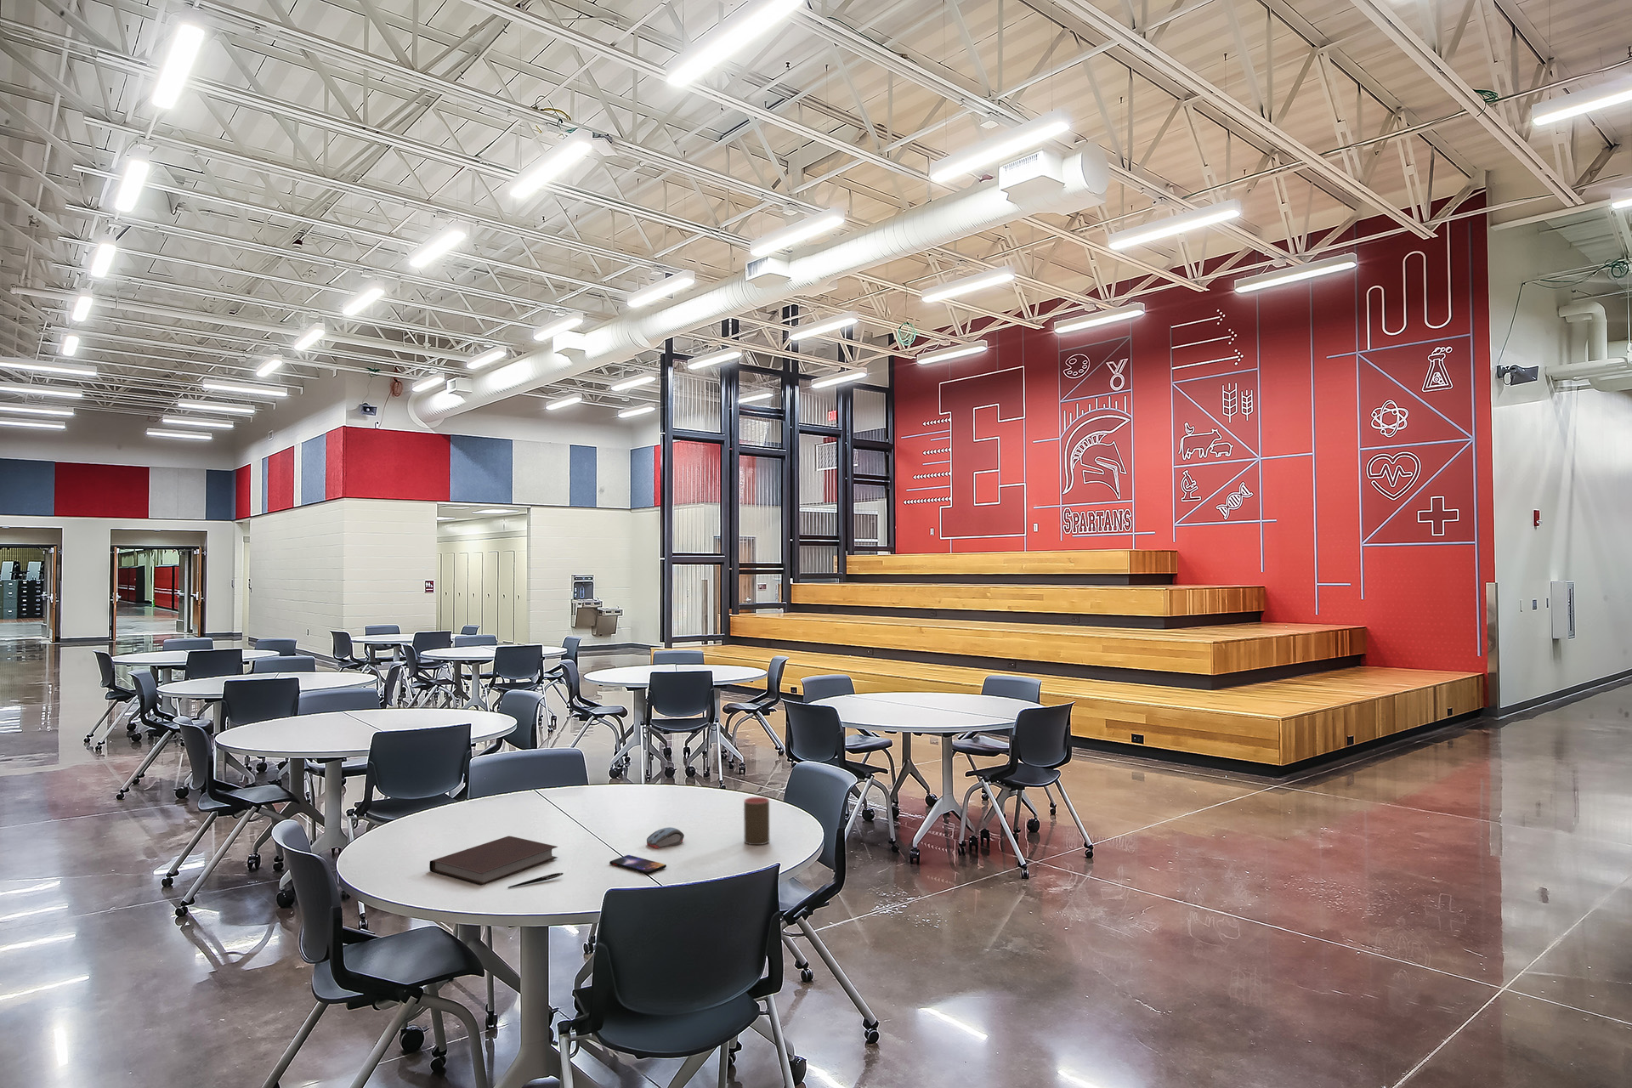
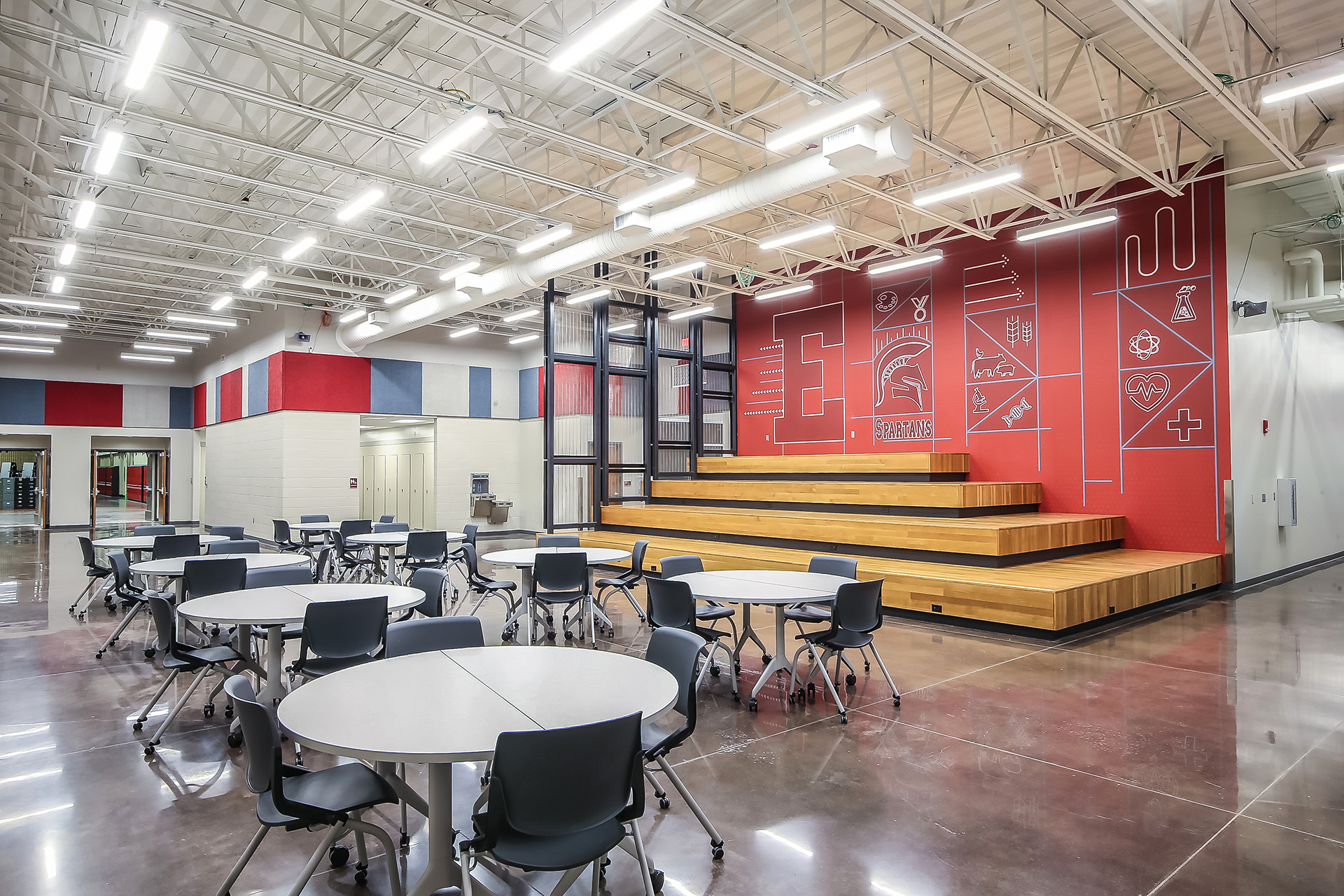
- smartphone [608,854,667,874]
- computer mouse [646,826,685,849]
- cup [743,797,770,845]
- pen [508,872,565,889]
- notebook [429,835,559,886]
